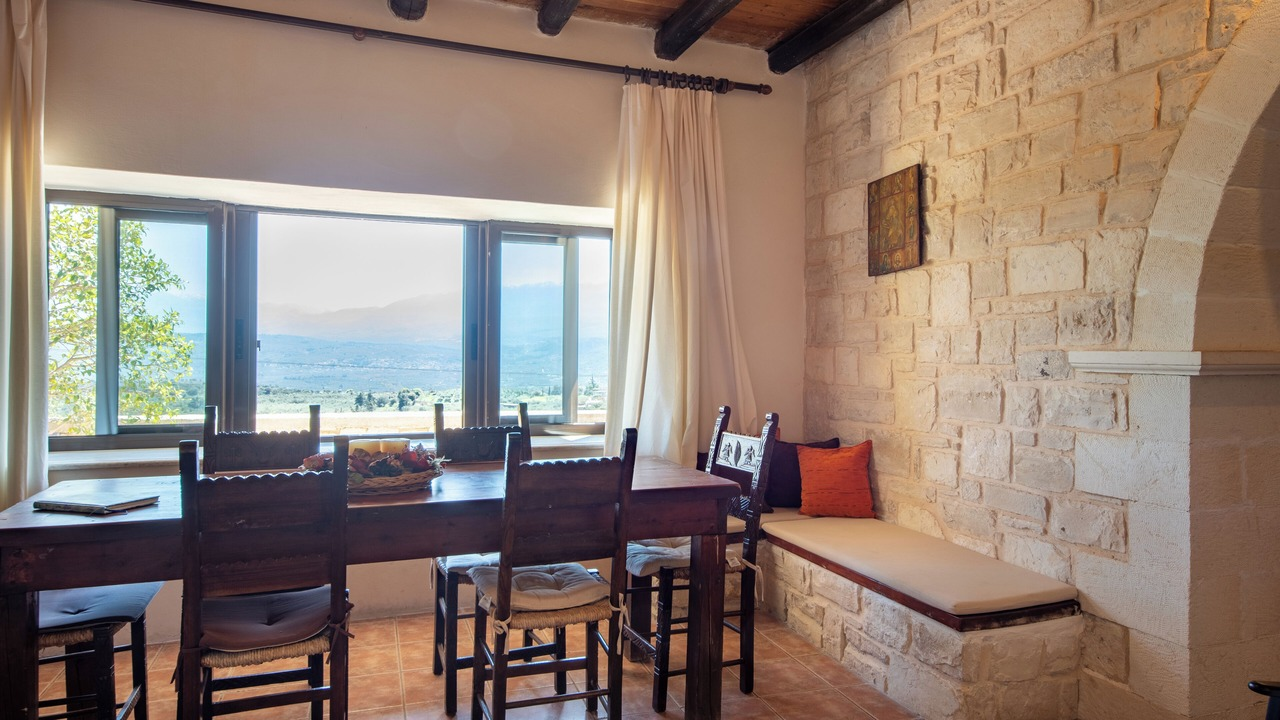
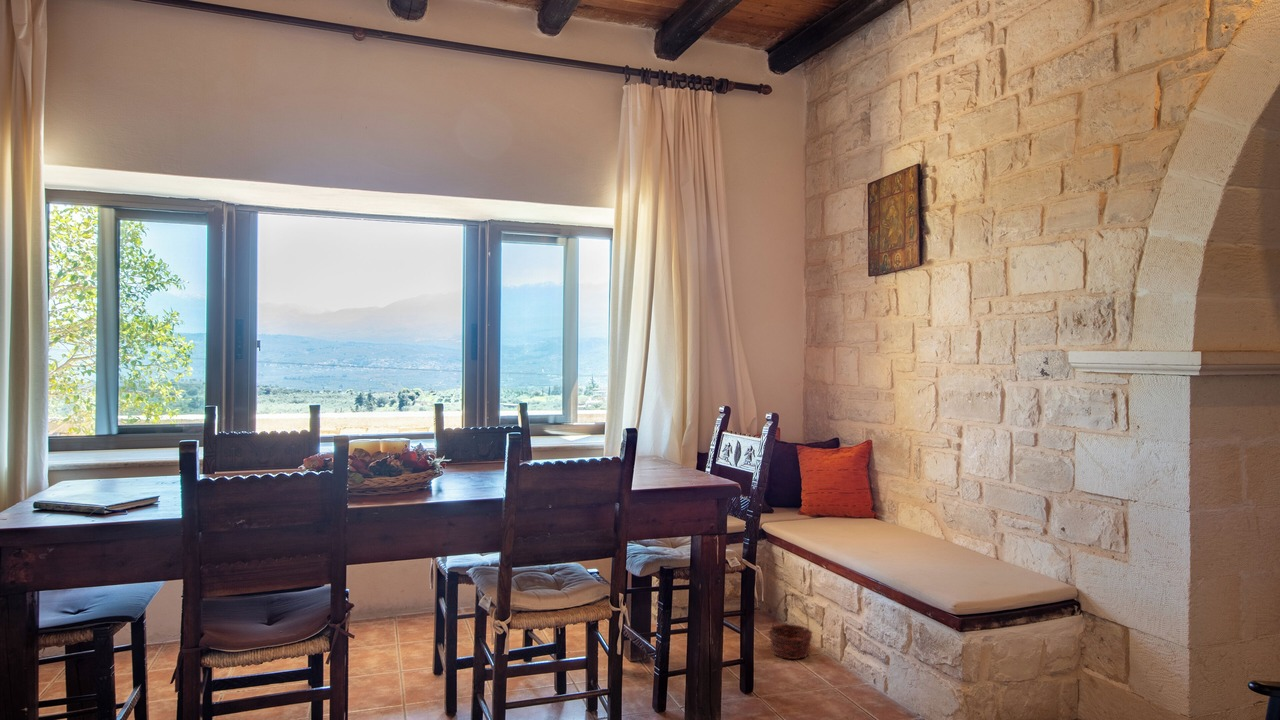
+ basket [767,593,814,660]
